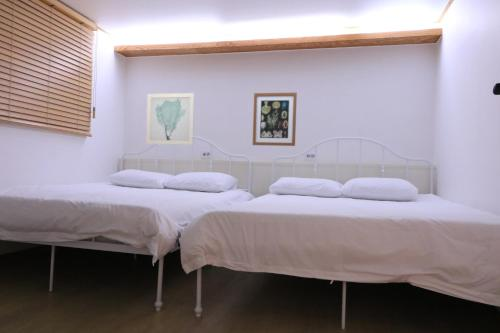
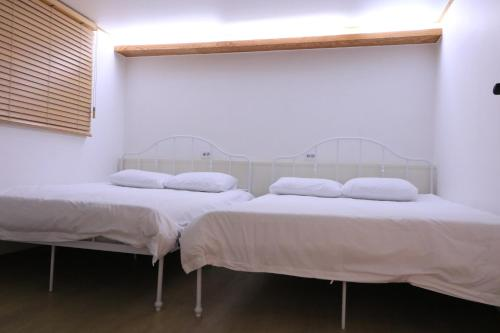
- wall art [145,92,195,146]
- wall art [252,92,298,147]
